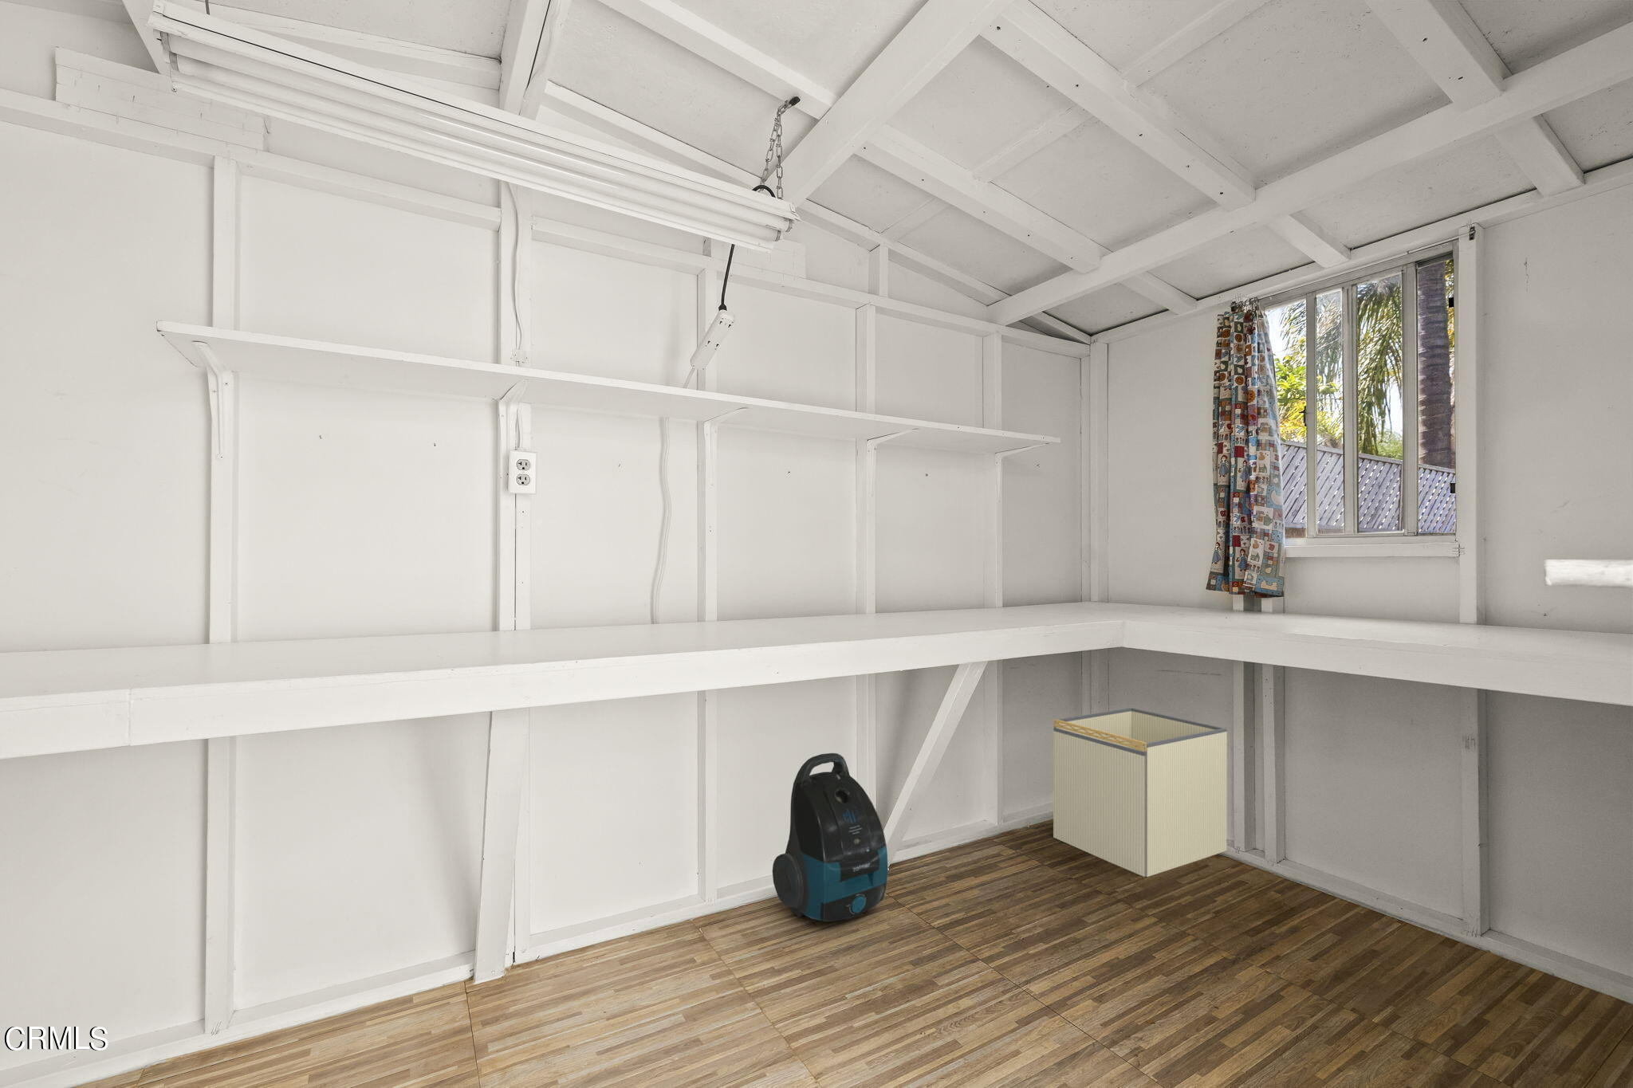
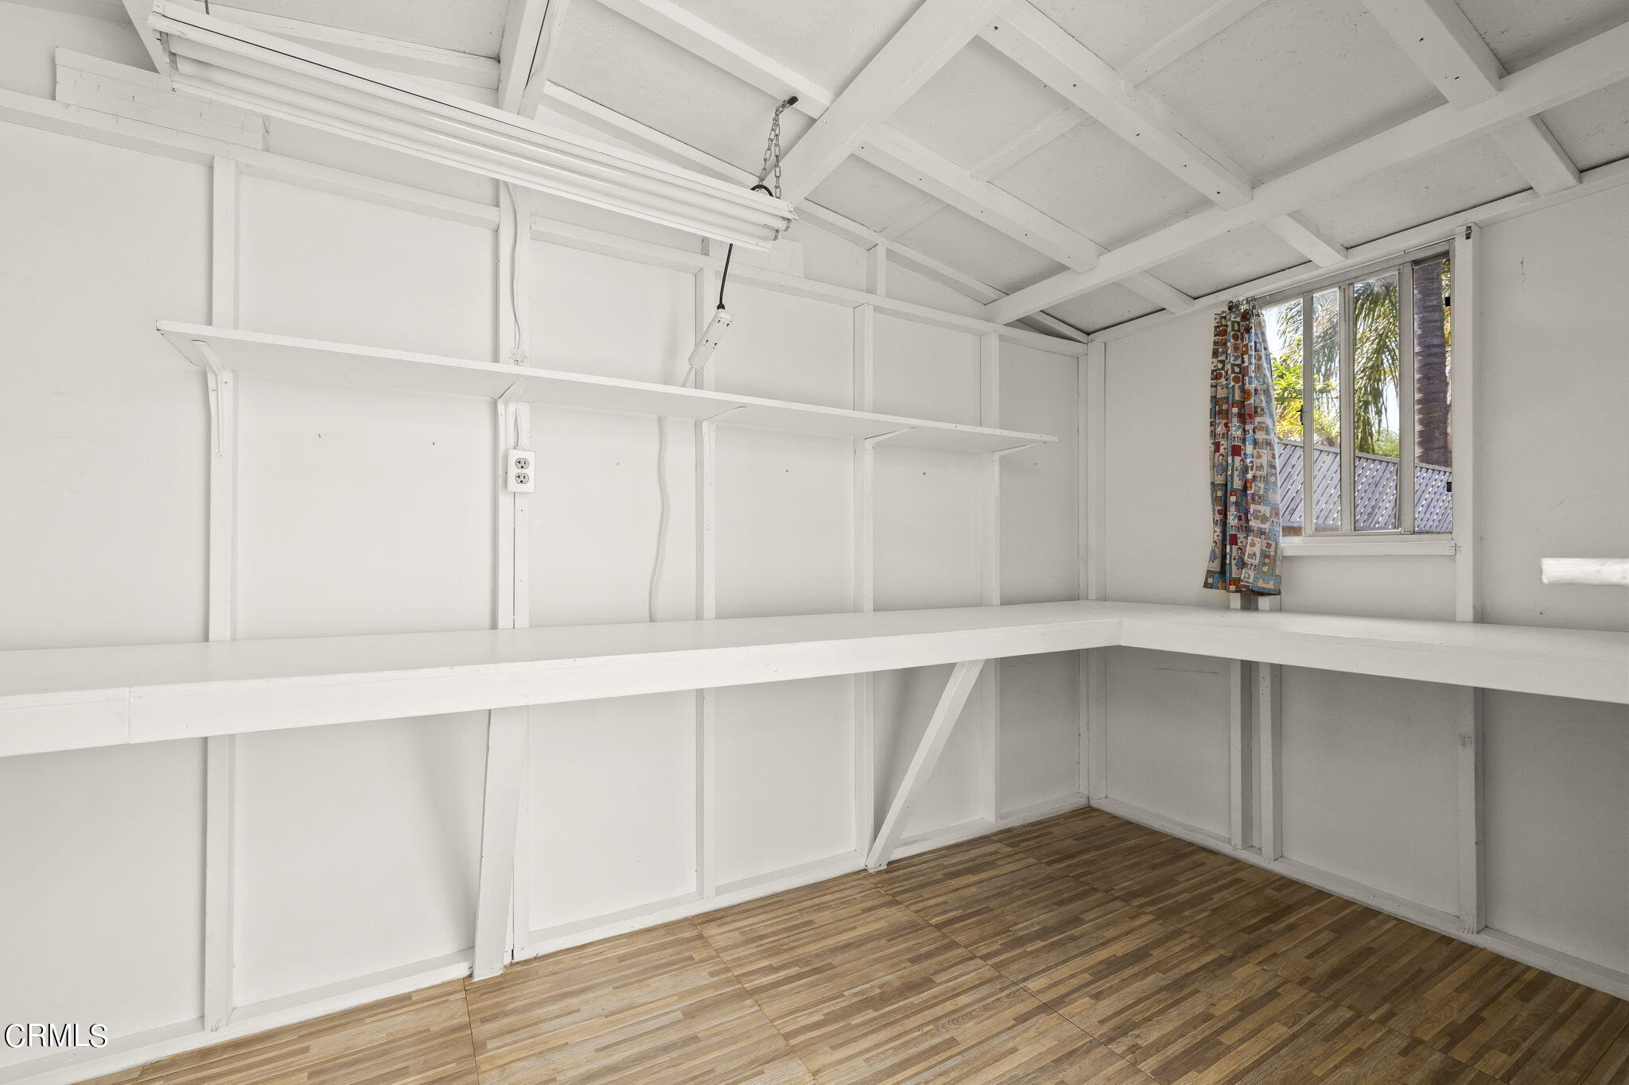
- storage bin [1053,707,1227,878]
- vacuum cleaner [772,753,889,922]
